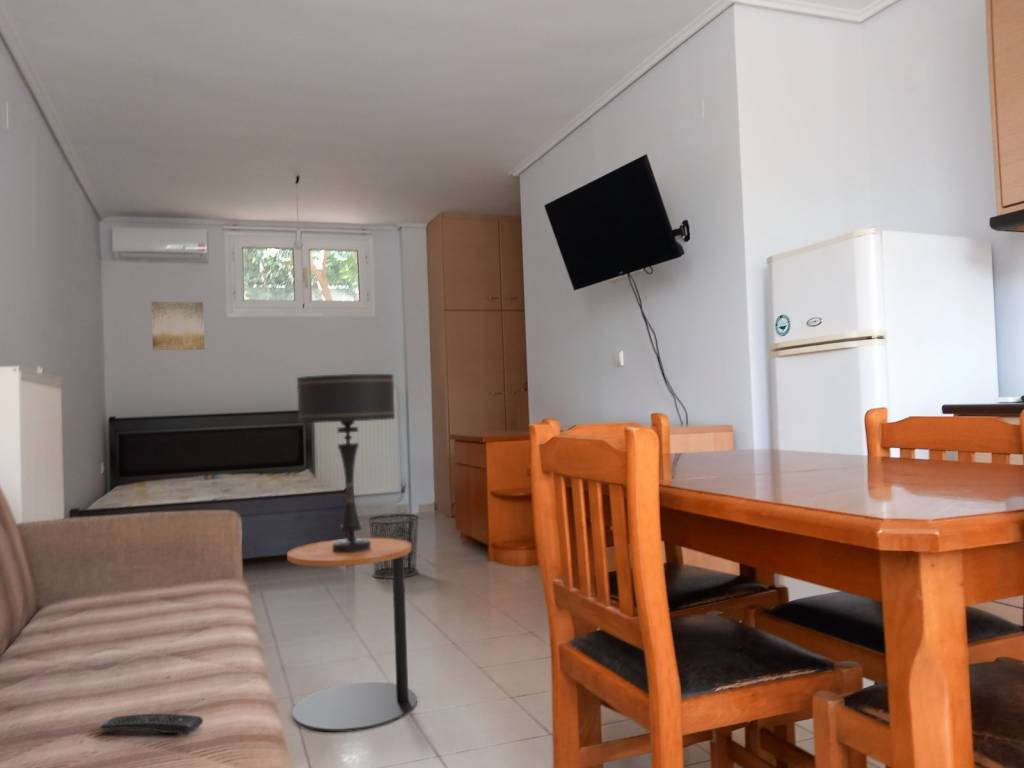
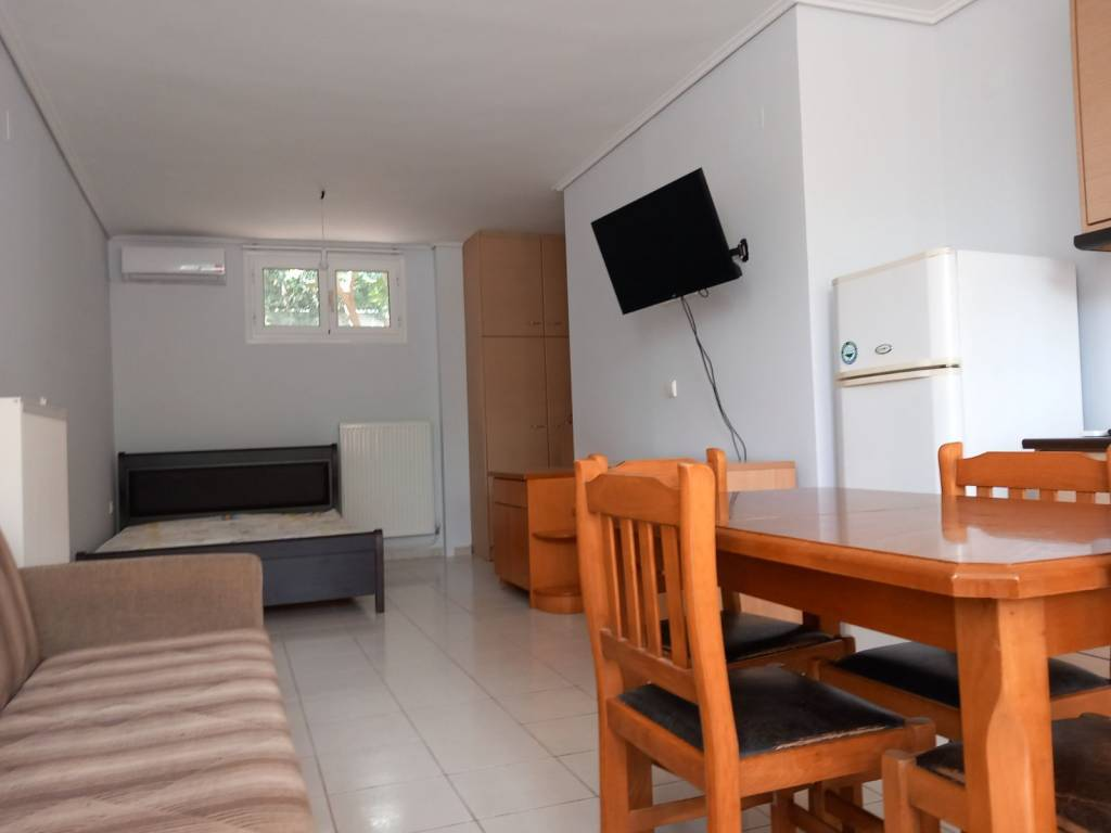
- table lamp [296,373,396,553]
- waste bin [366,513,421,580]
- wall art [150,301,206,351]
- side table [286,537,418,733]
- remote control [98,713,204,736]
